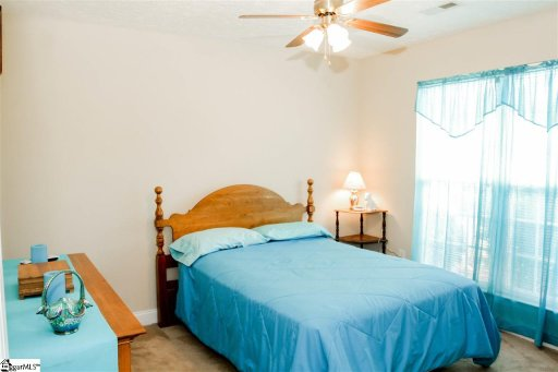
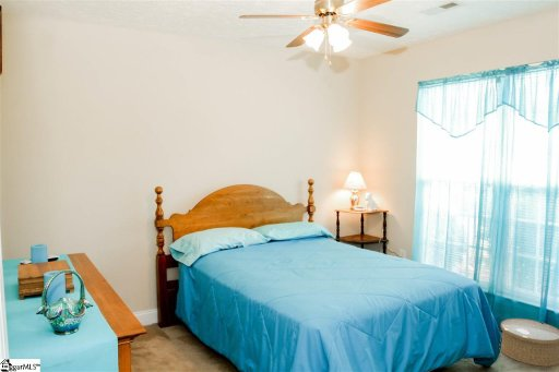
+ woven basket [500,317,559,368]
